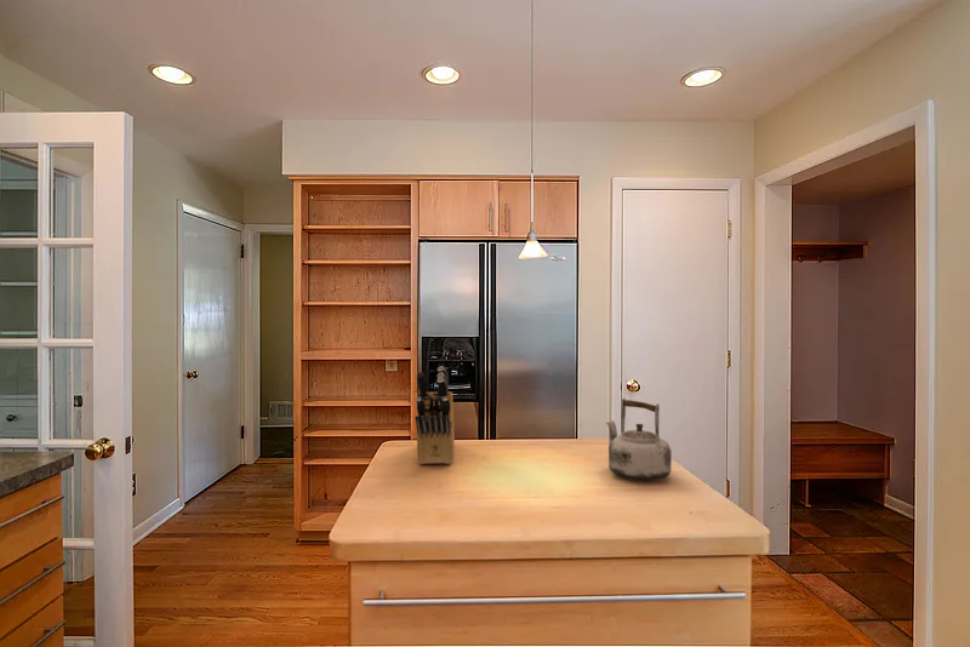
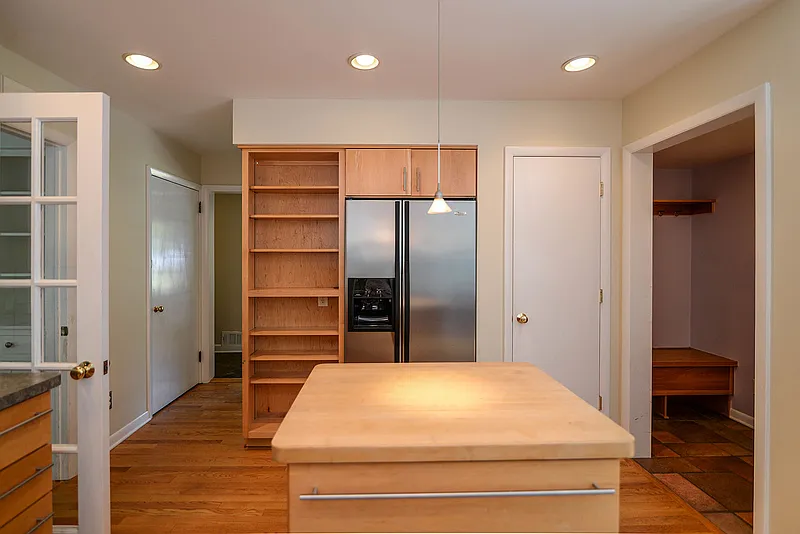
- knife block [413,365,456,465]
- kettle [605,397,673,481]
